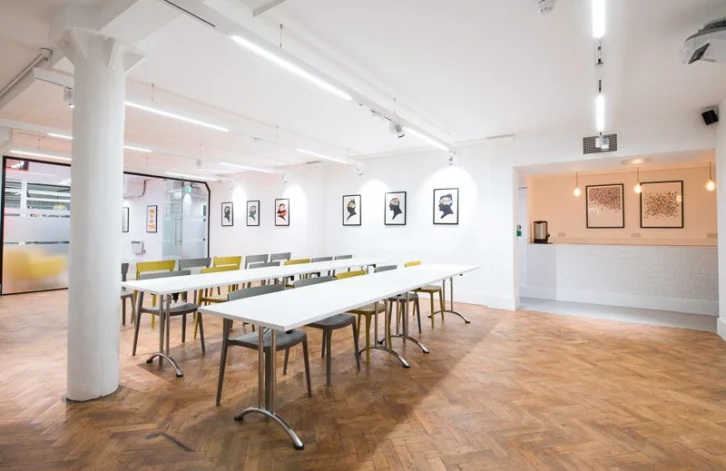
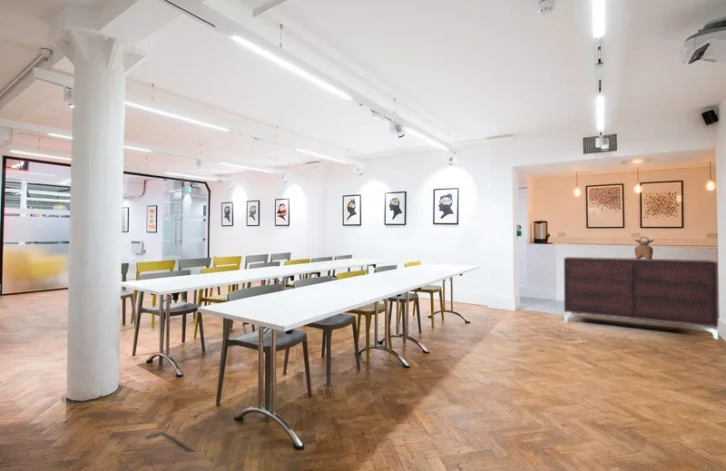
+ sideboard [563,256,719,340]
+ vessel [634,236,655,260]
